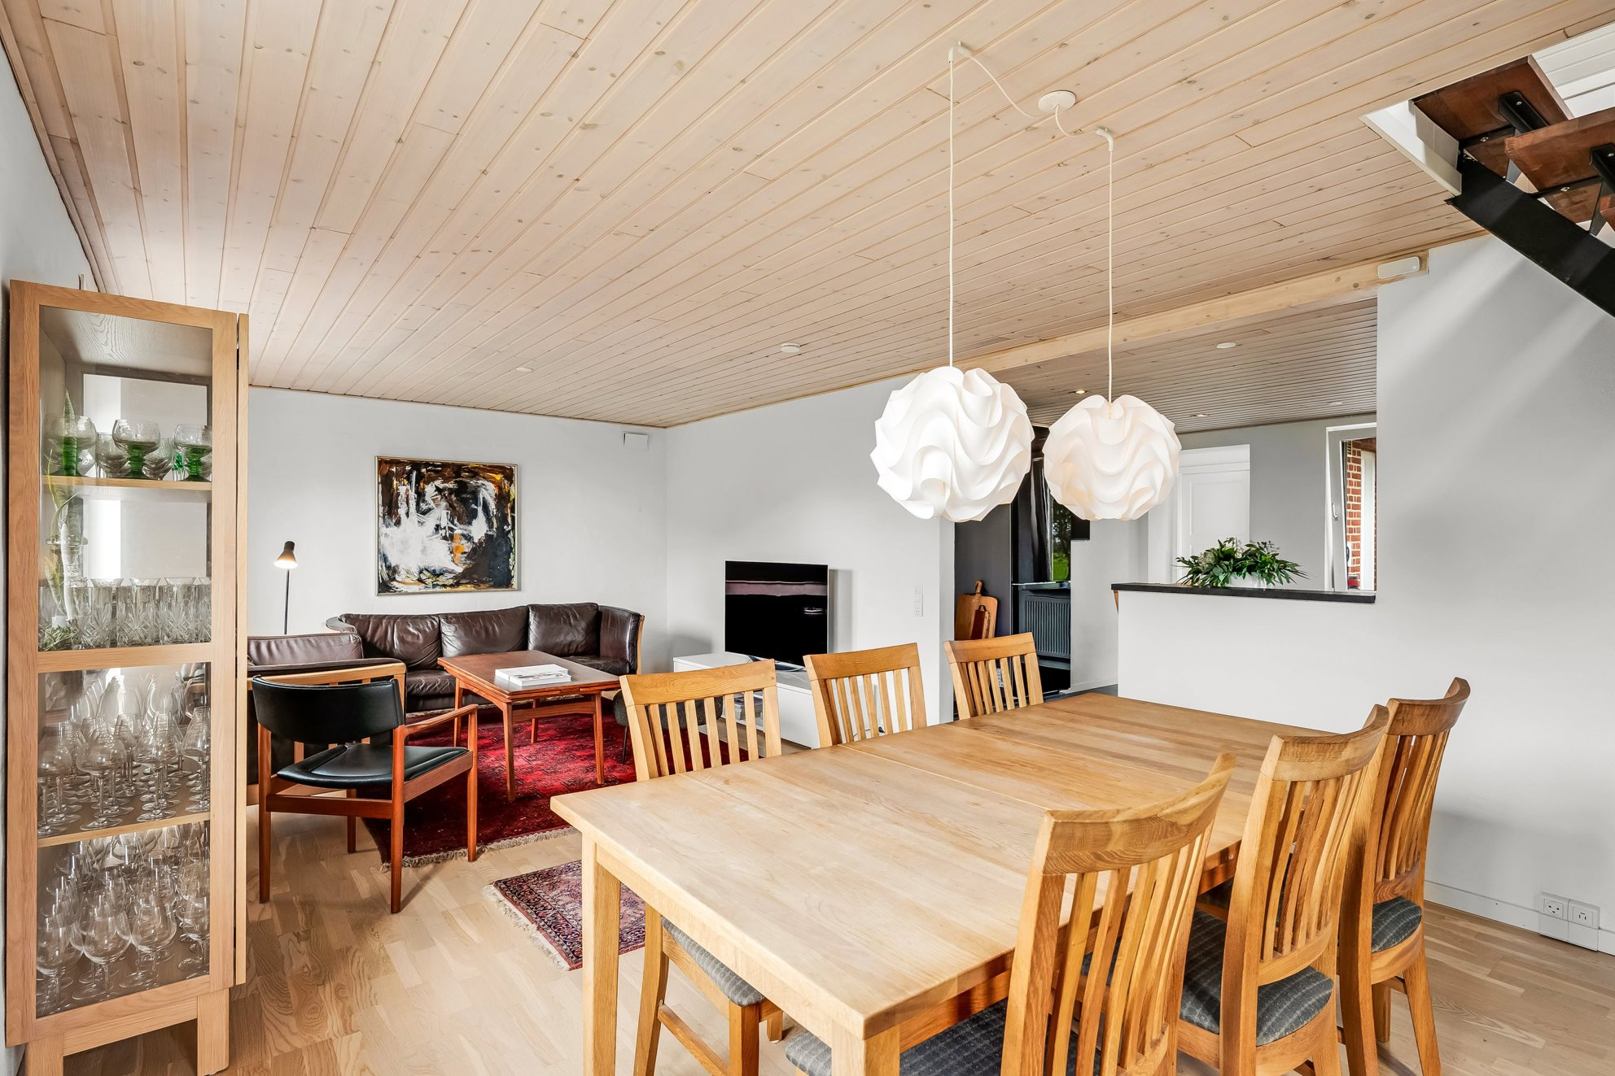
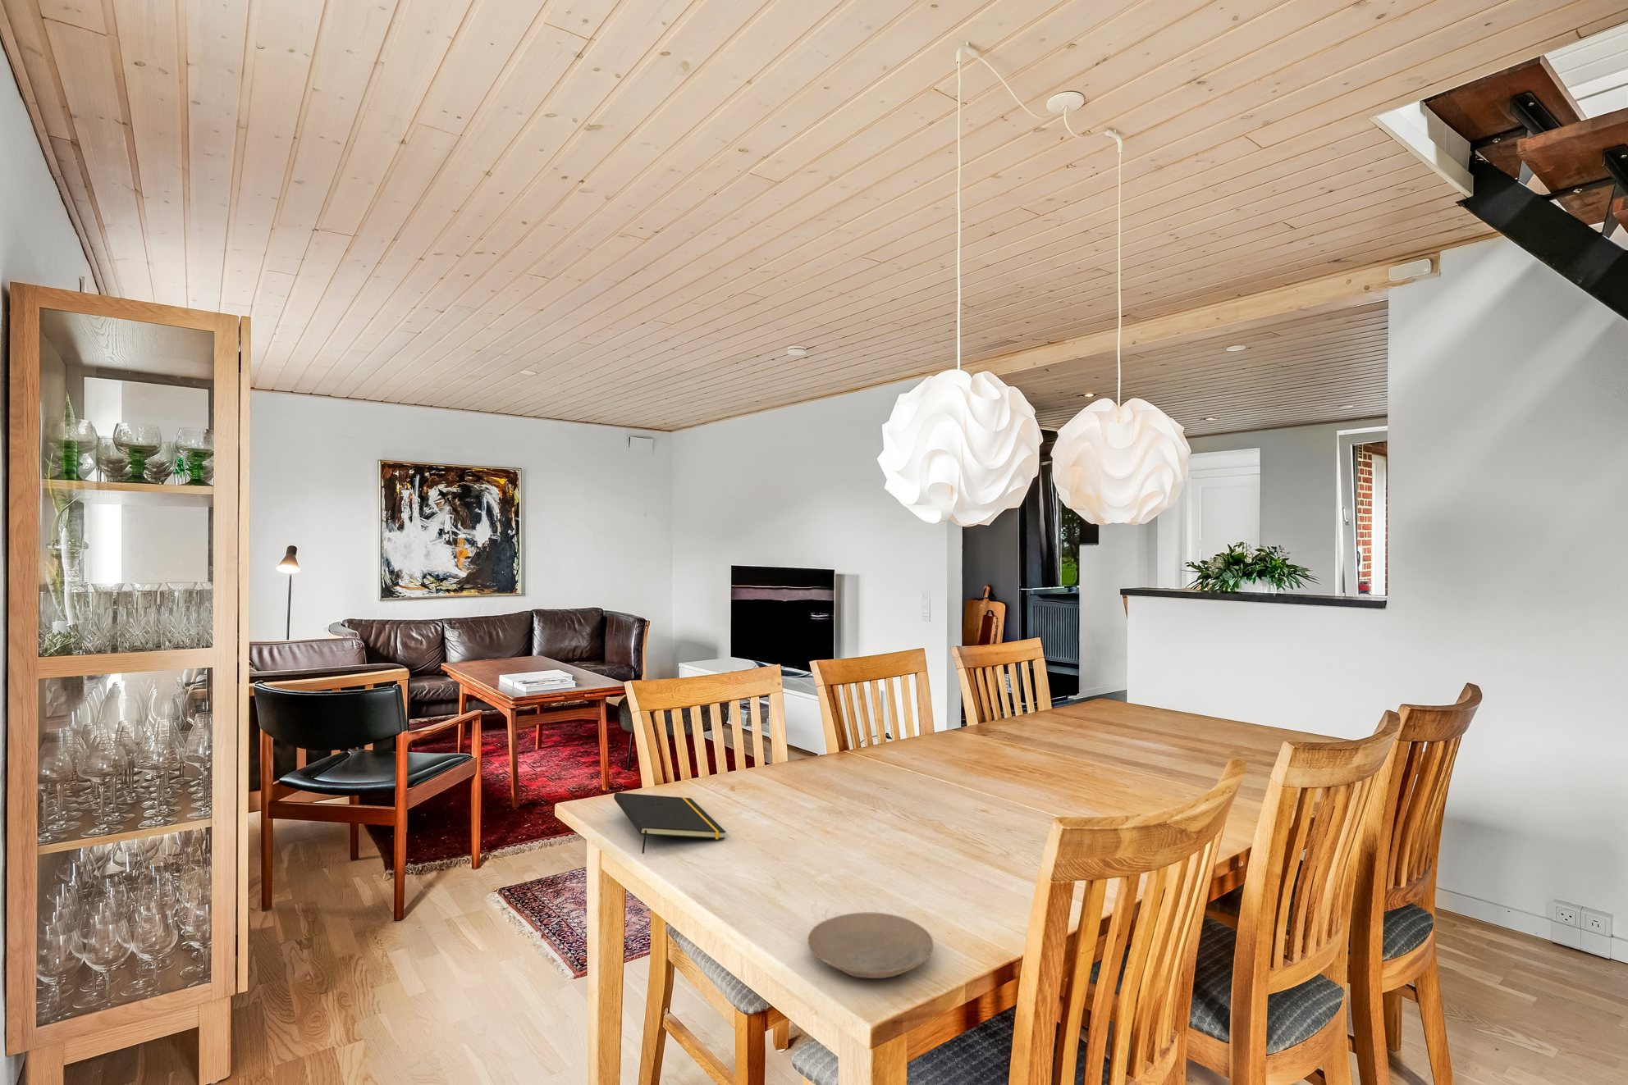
+ notepad [613,792,727,855]
+ plate [808,912,934,980]
